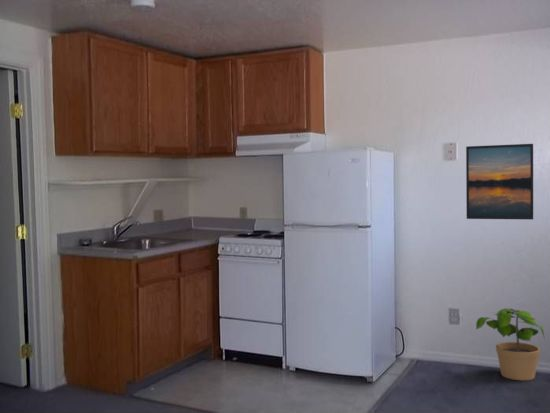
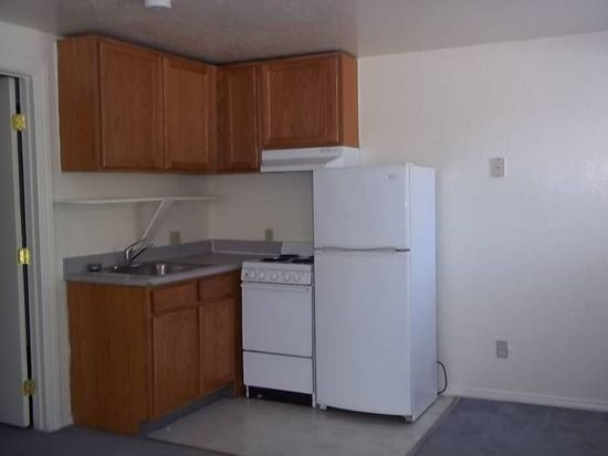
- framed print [465,143,534,221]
- potted plant [475,307,546,381]
